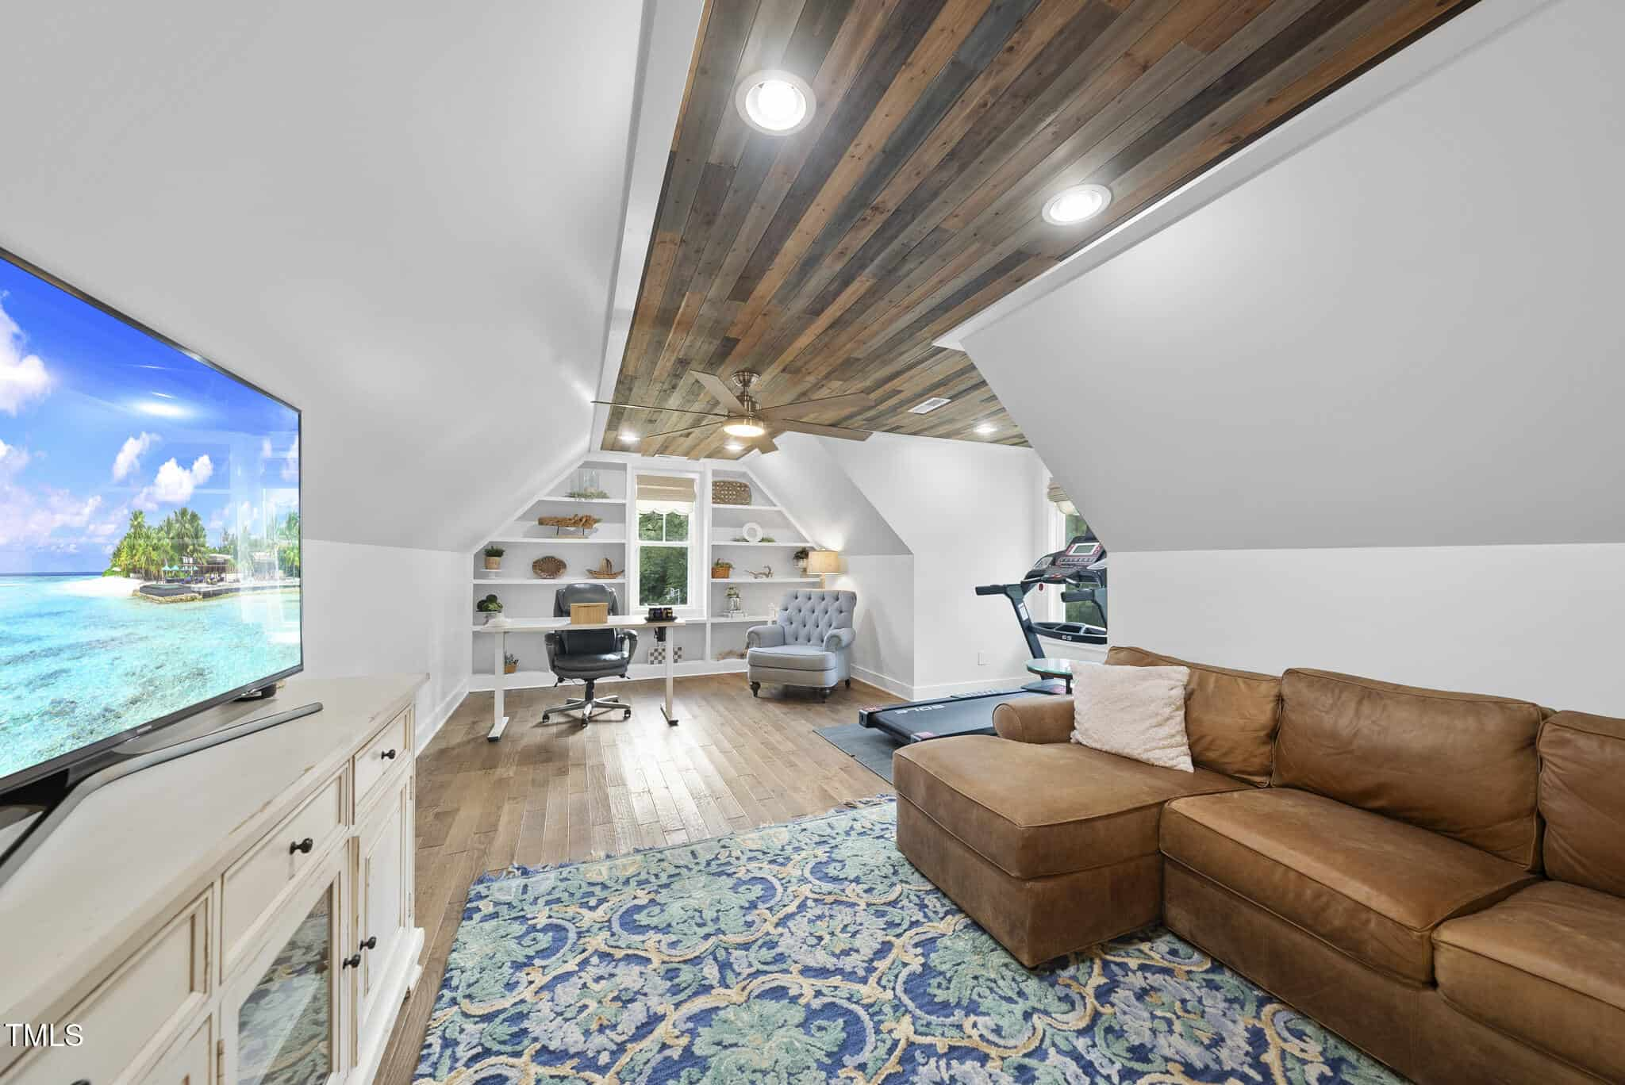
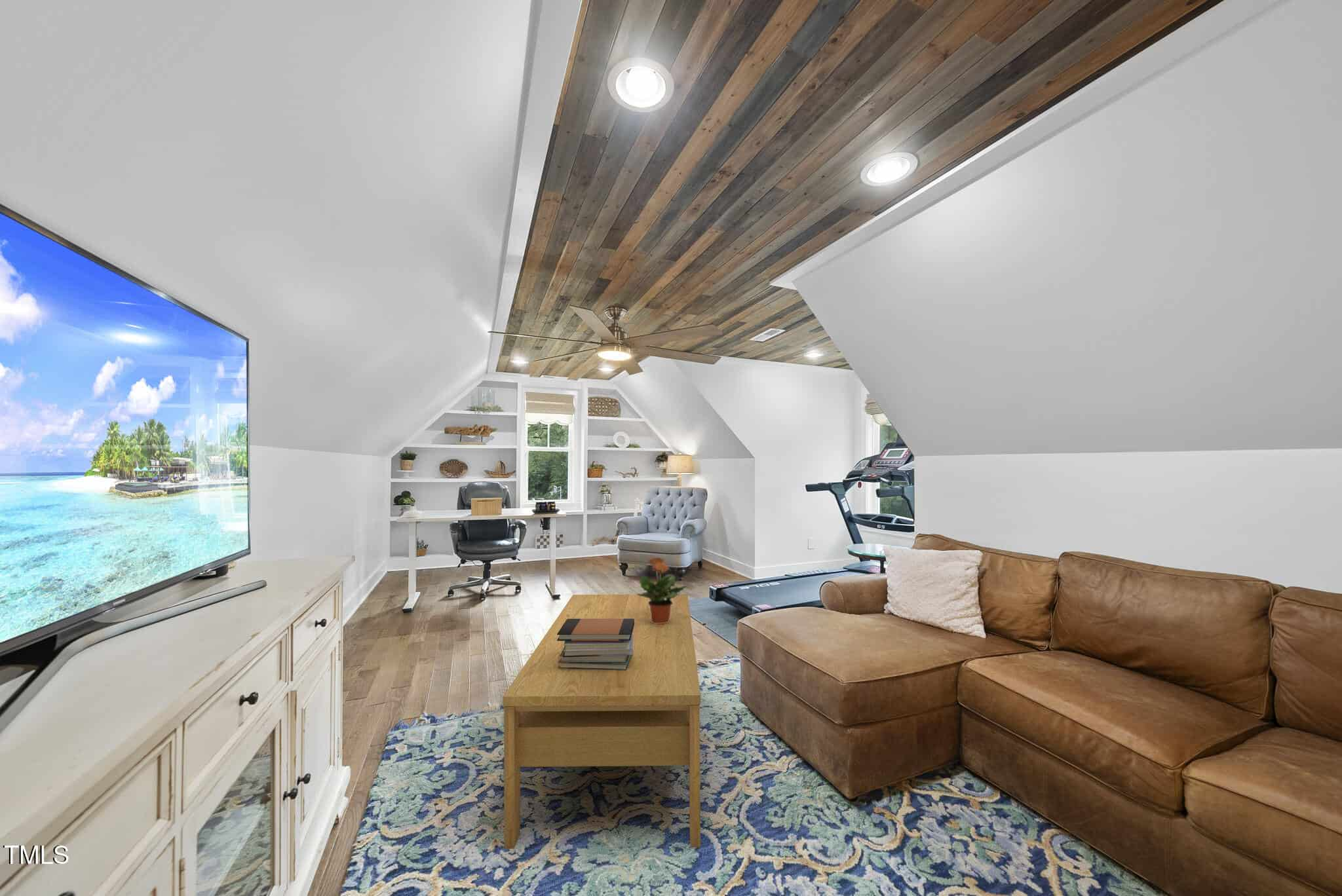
+ potted plant [636,557,688,624]
+ coffee table [503,593,701,849]
+ book stack [557,618,634,671]
